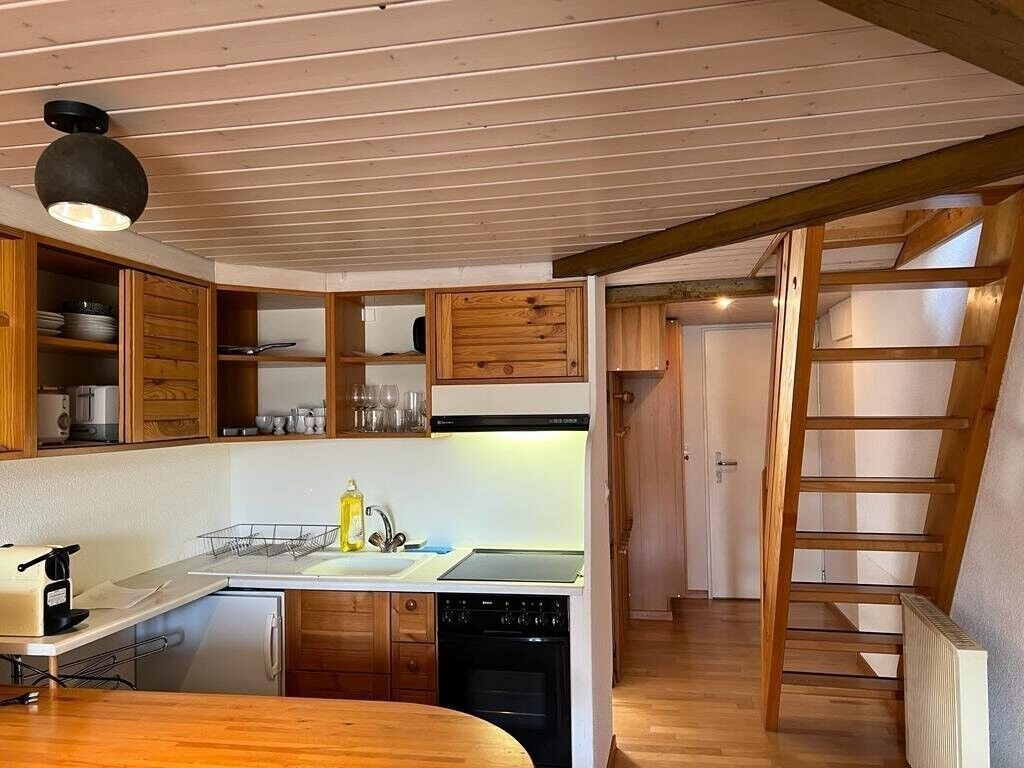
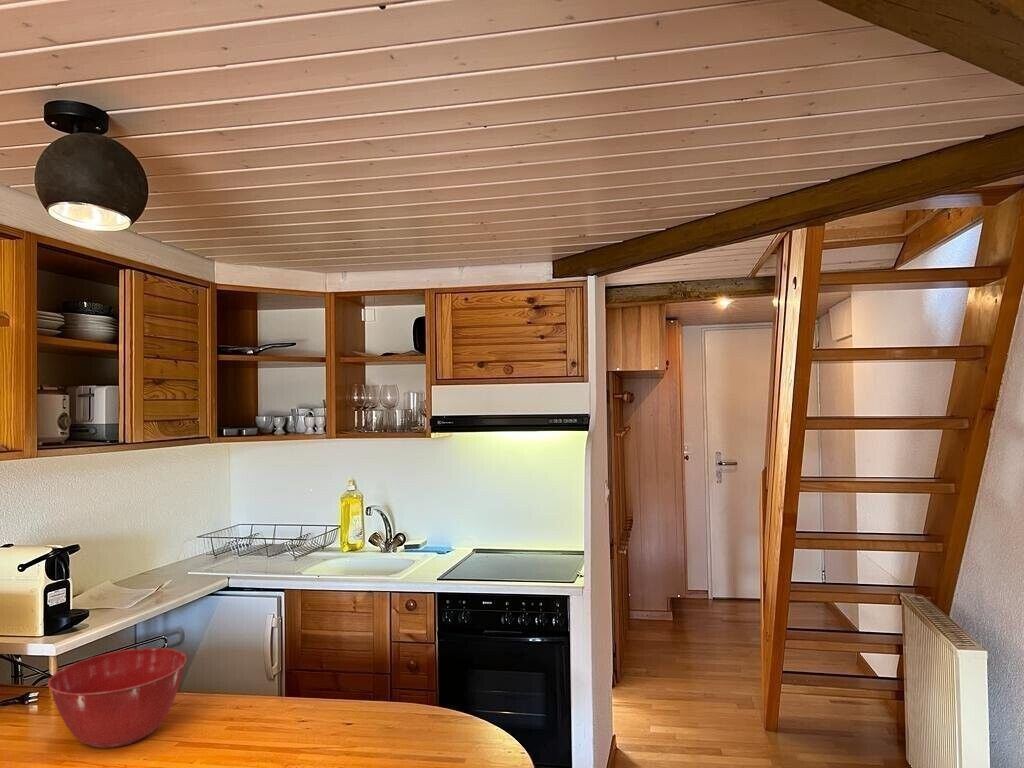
+ mixing bowl [47,647,188,749]
